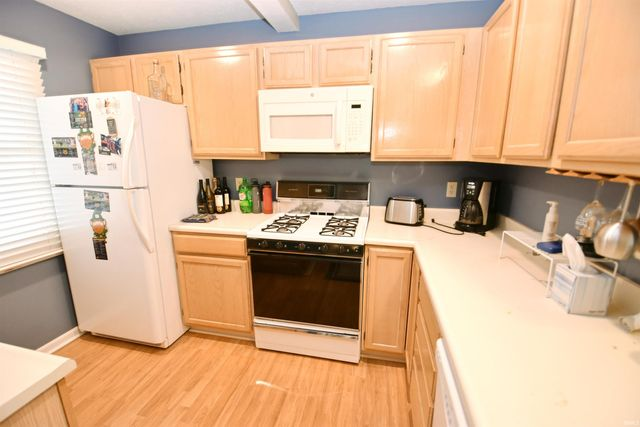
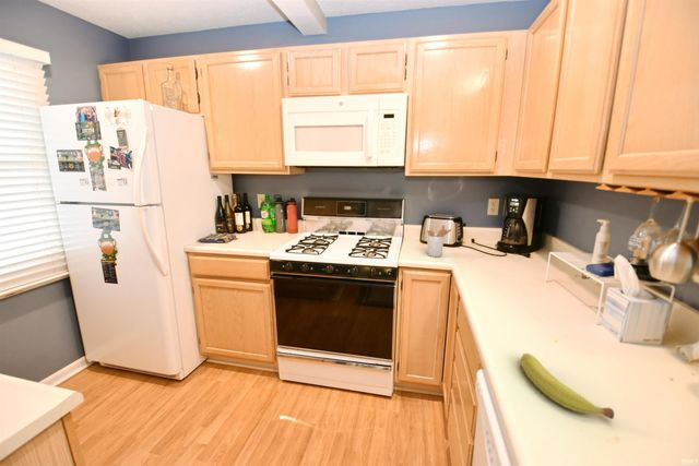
+ fruit [520,353,615,420]
+ utensil holder [426,224,452,258]
